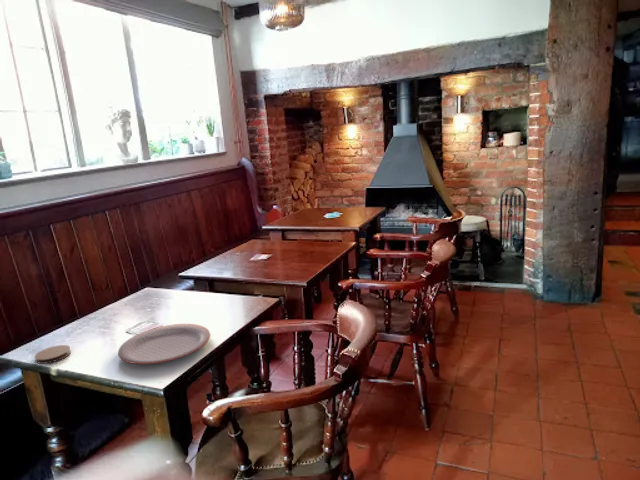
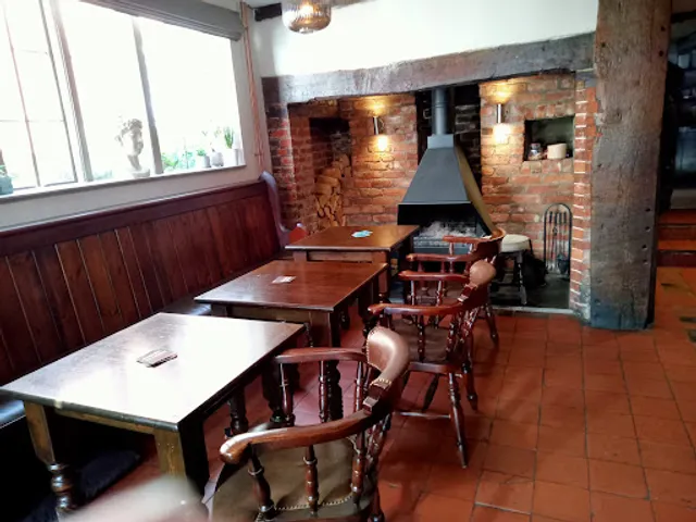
- coaster [33,344,72,365]
- plate [117,323,211,365]
